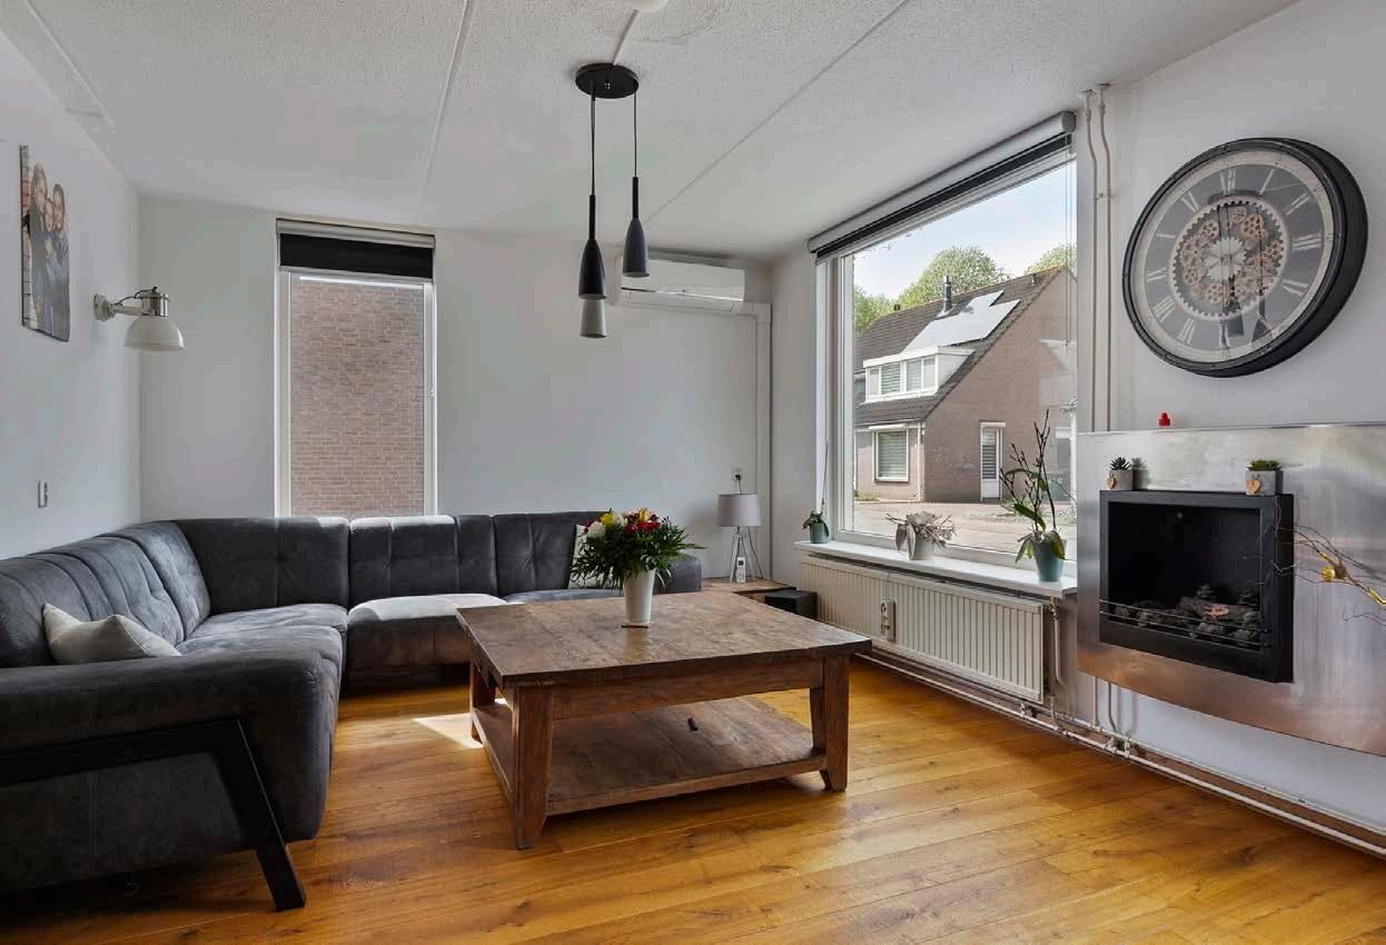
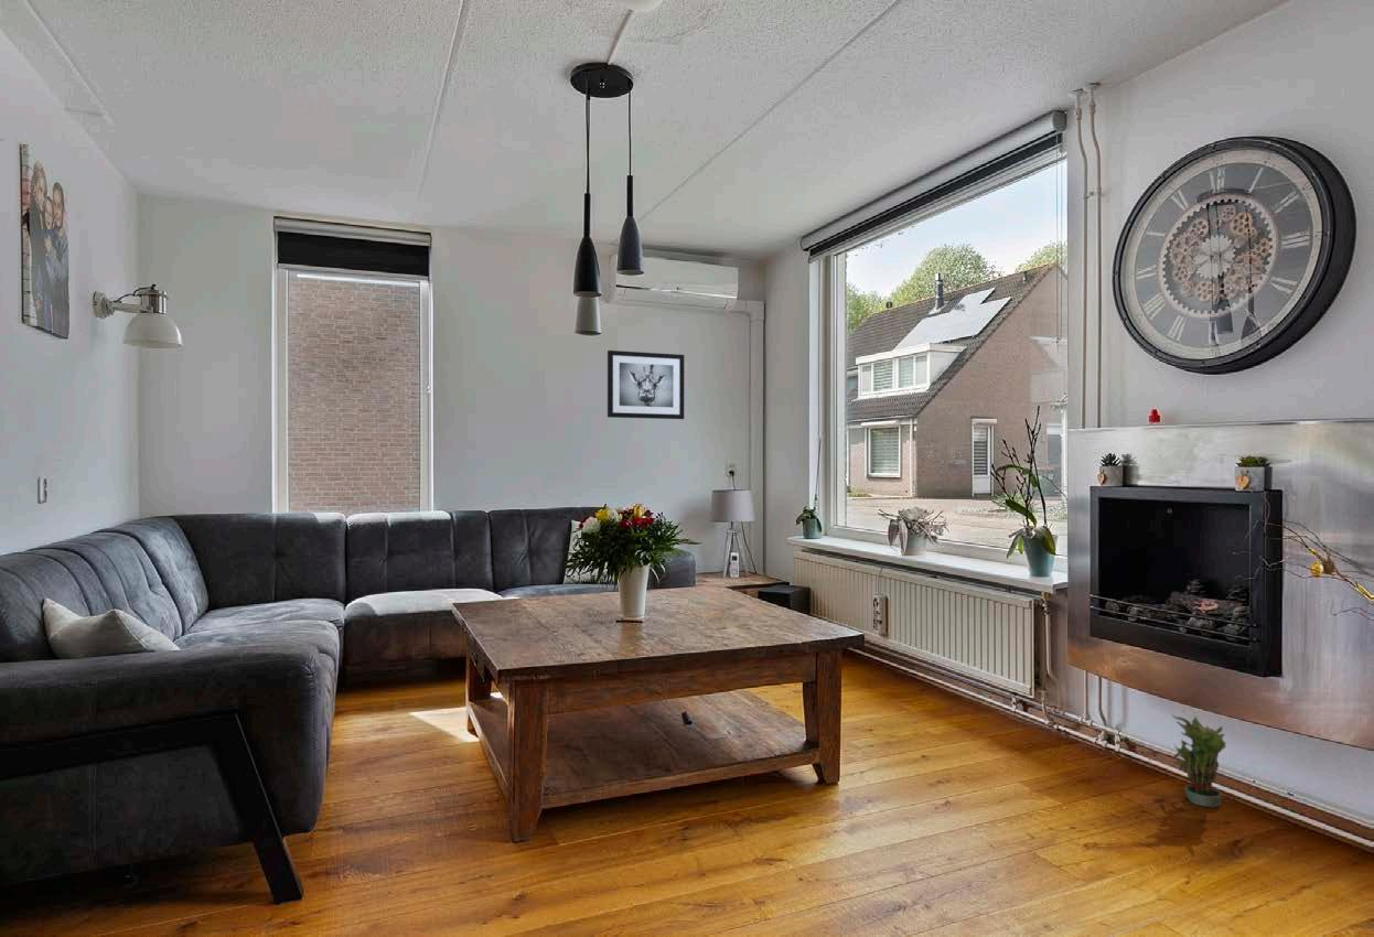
+ potted plant [1171,714,1227,809]
+ wall art [607,349,685,420]
